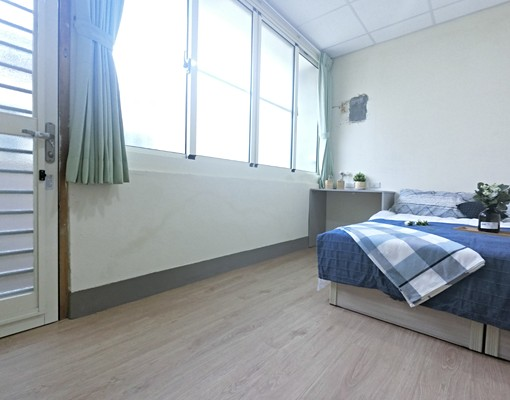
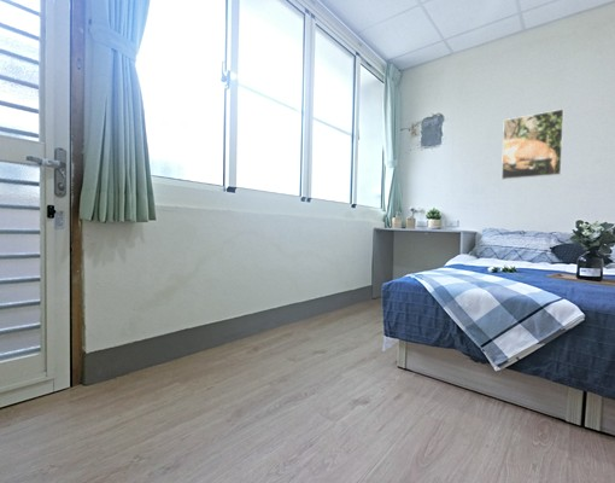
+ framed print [500,107,564,181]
